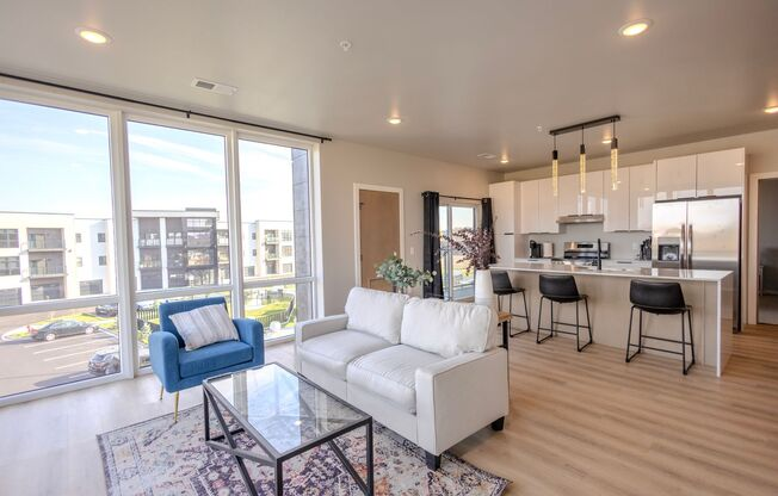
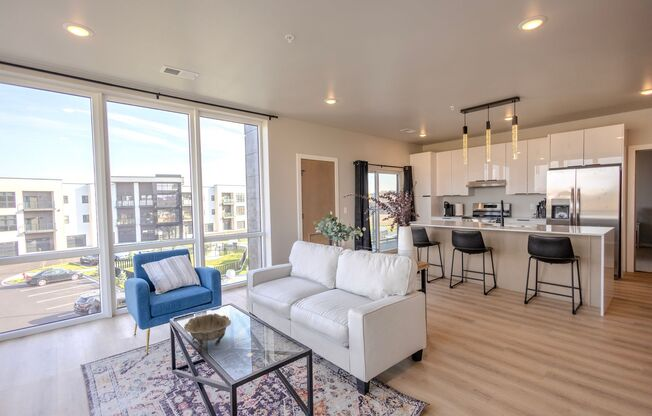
+ decorative bowl [183,312,232,353]
